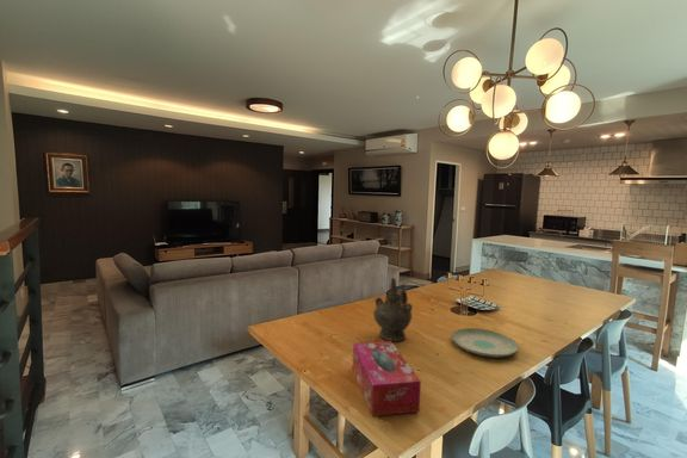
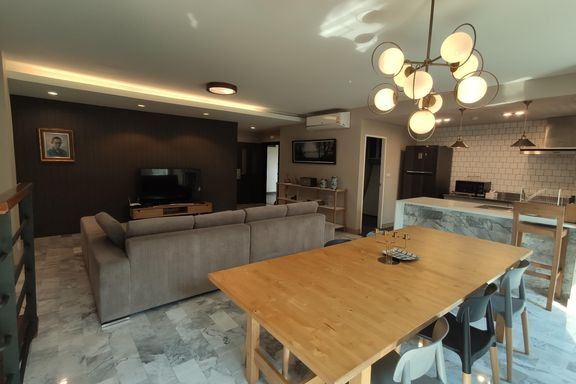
- ceremonial vessel [372,277,414,342]
- tissue box [352,340,422,417]
- plate [451,327,520,359]
